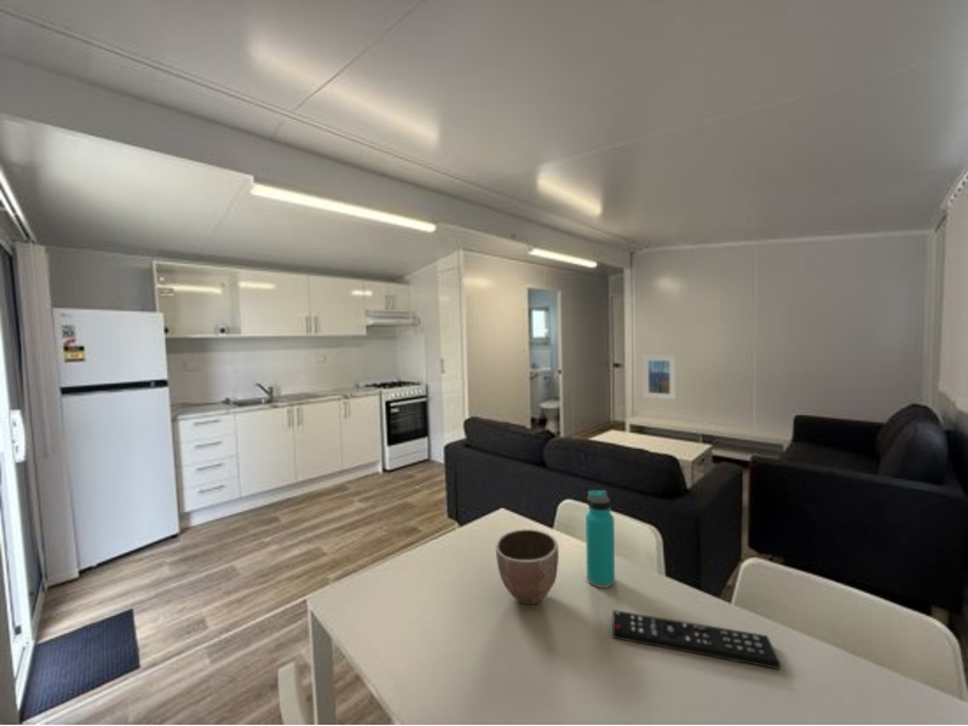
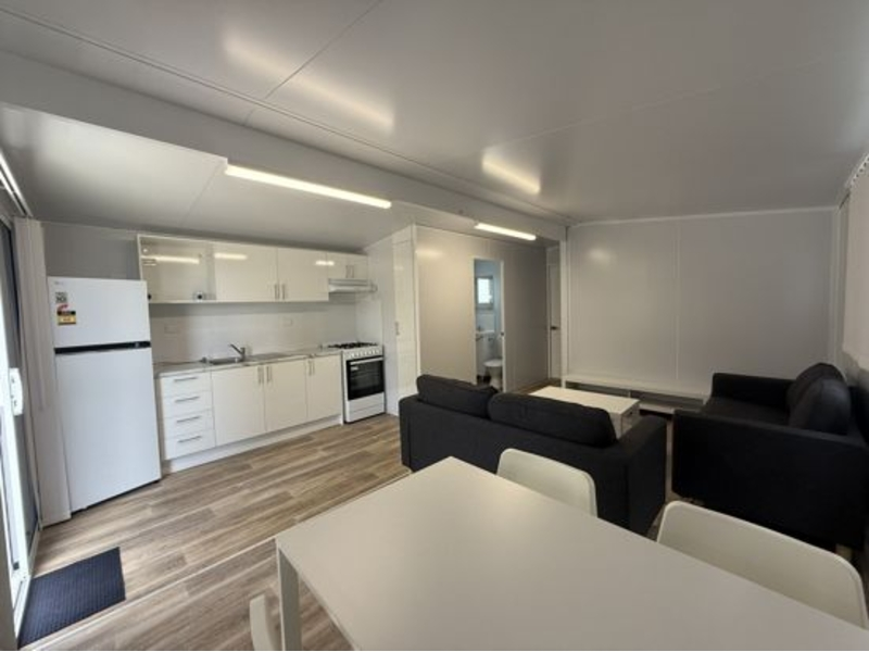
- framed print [641,355,676,401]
- remote control [610,609,780,670]
- decorative bowl [495,528,560,605]
- water bottle [584,489,616,589]
